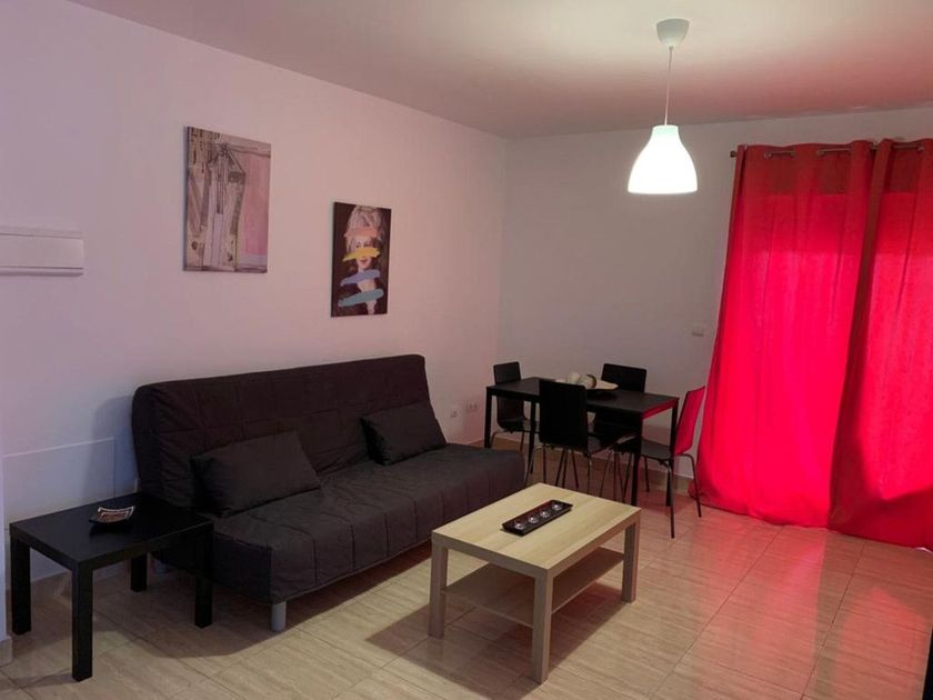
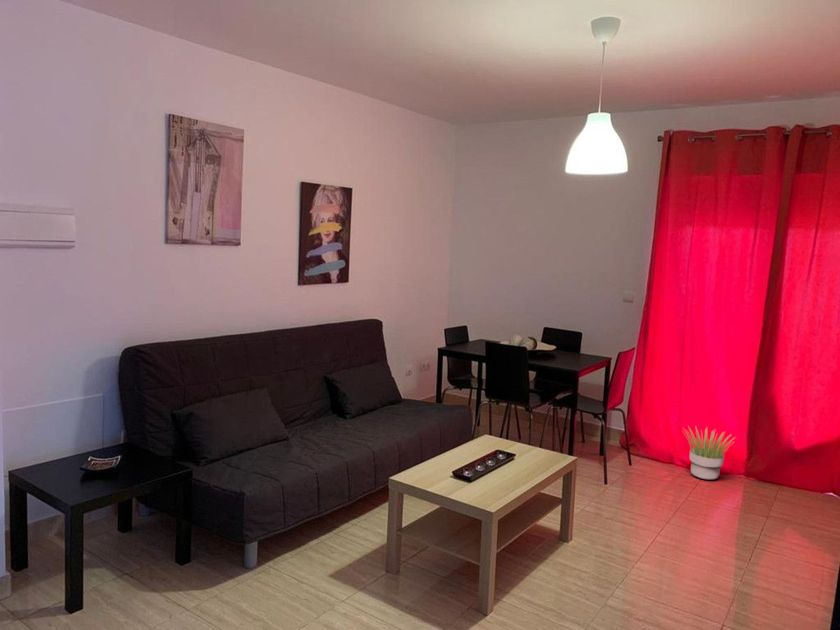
+ potted plant [682,425,736,481]
